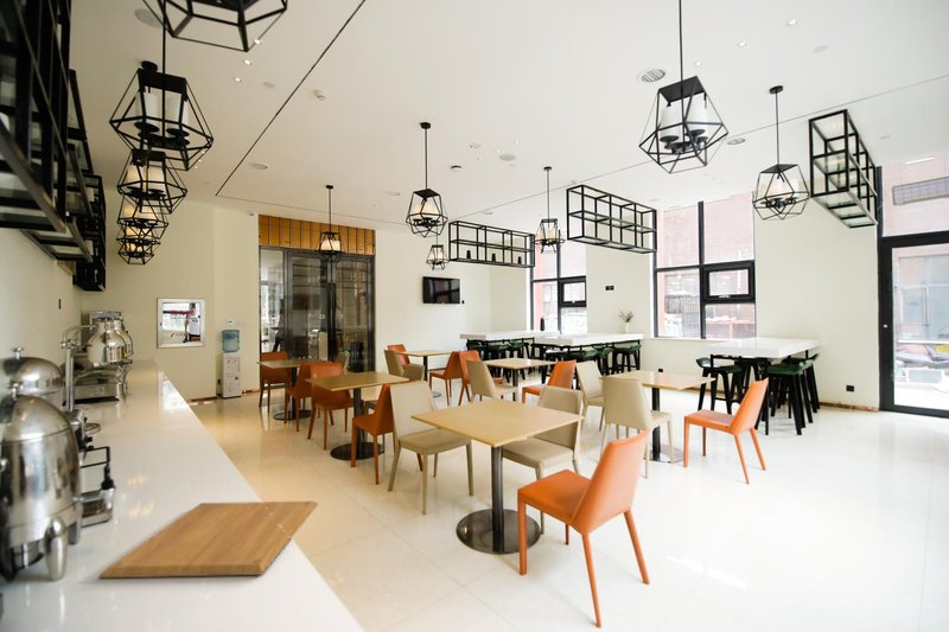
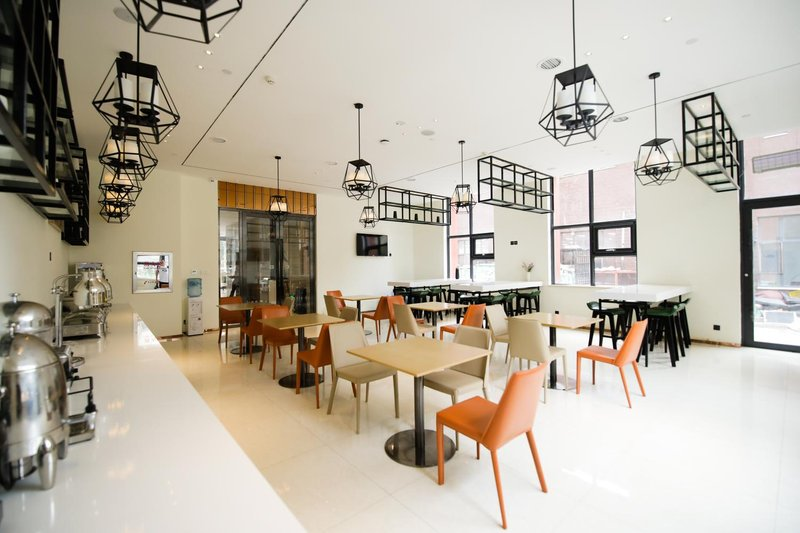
- chopping board [97,500,319,579]
